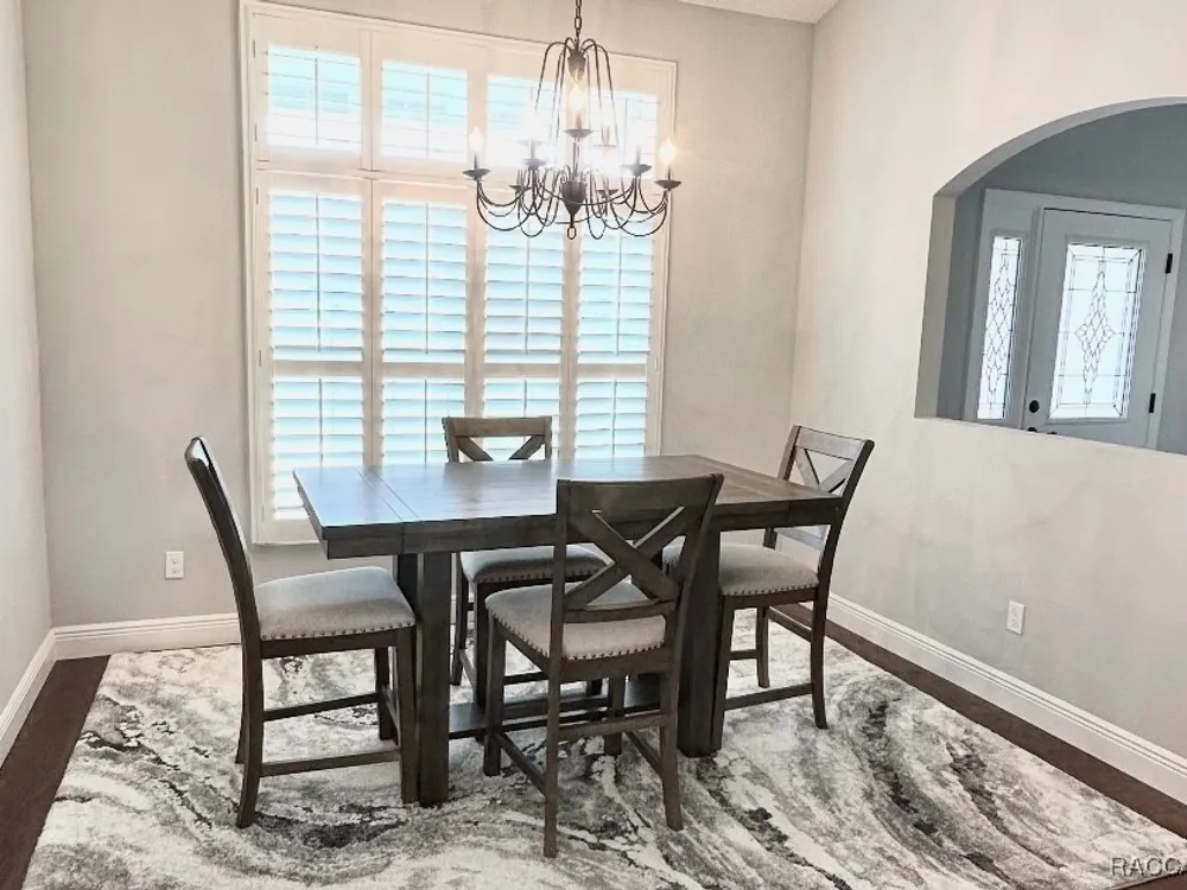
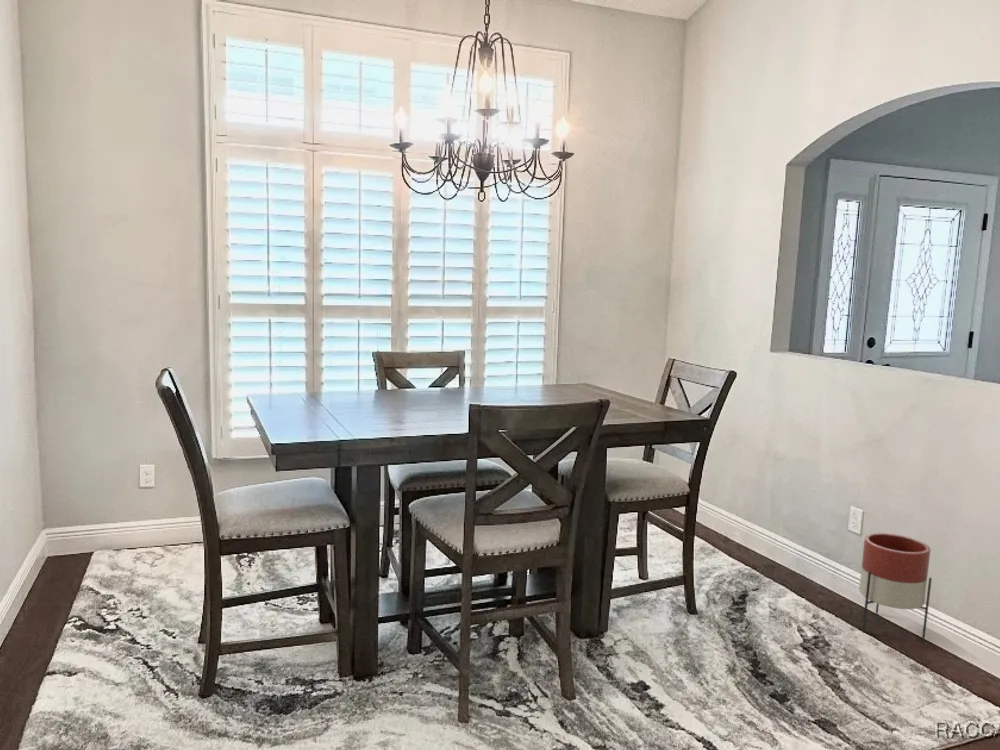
+ planter [858,532,933,639]
